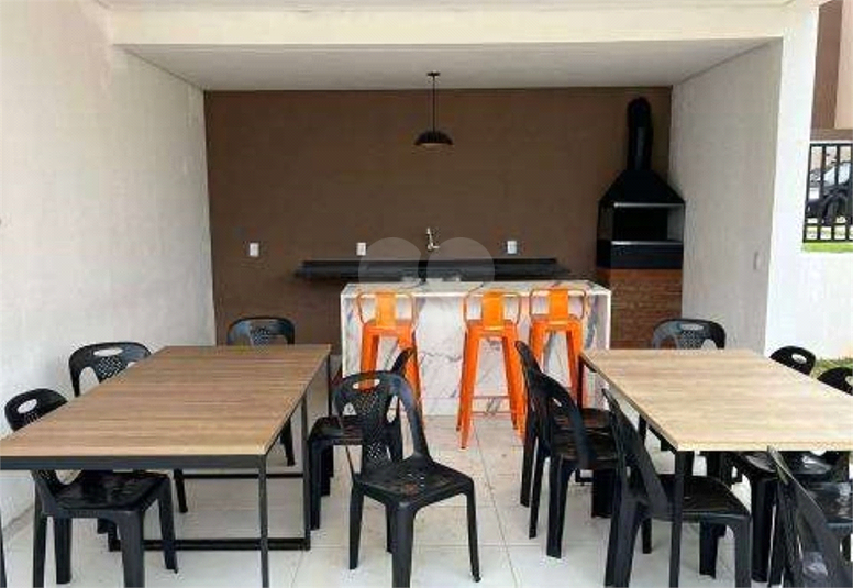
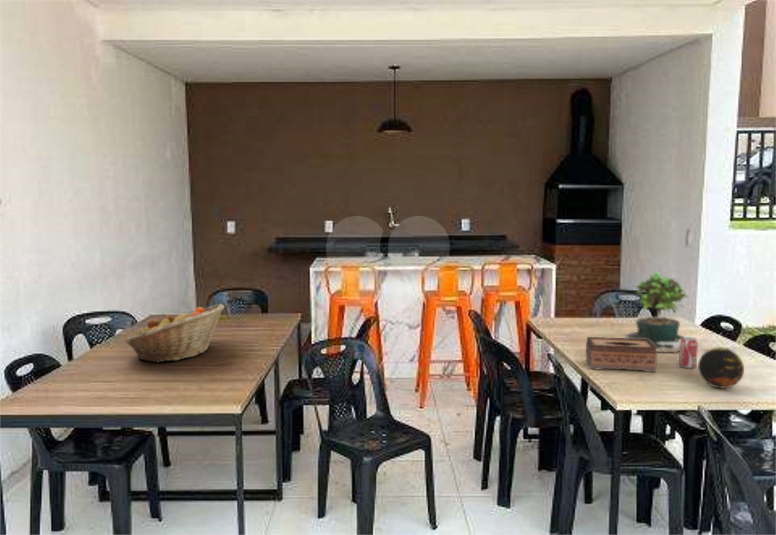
+ potted plant [624,270,708,354]
+ fruit basket [124,303,225,364]
+ tissue box [585,336,658,373]
+ beverage can [678,336,699,369]
+ decorative orb [697,346,745,389]
